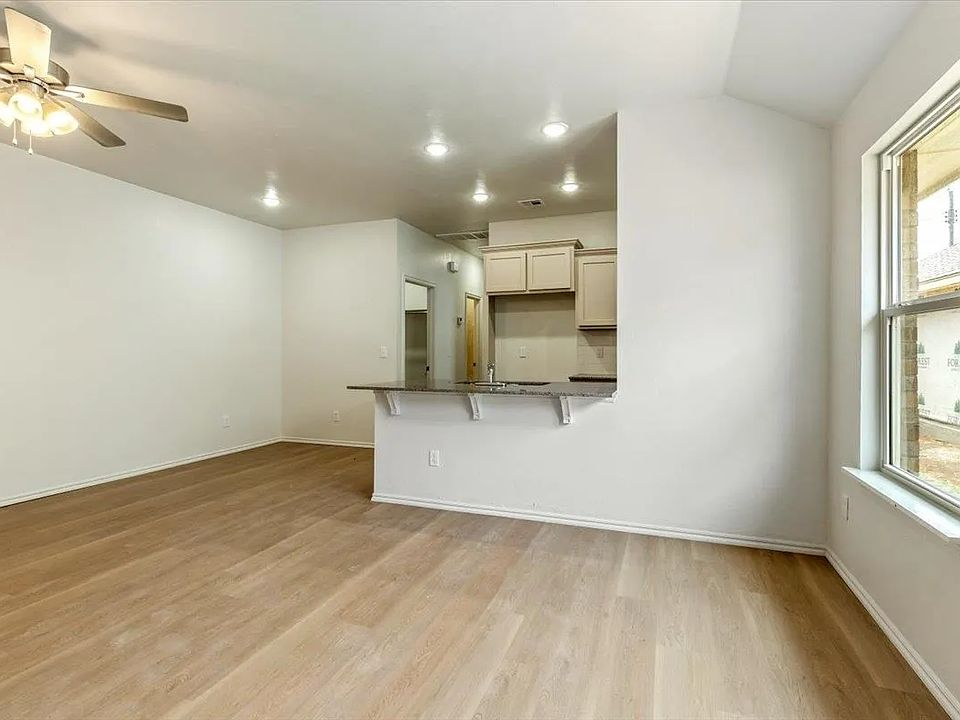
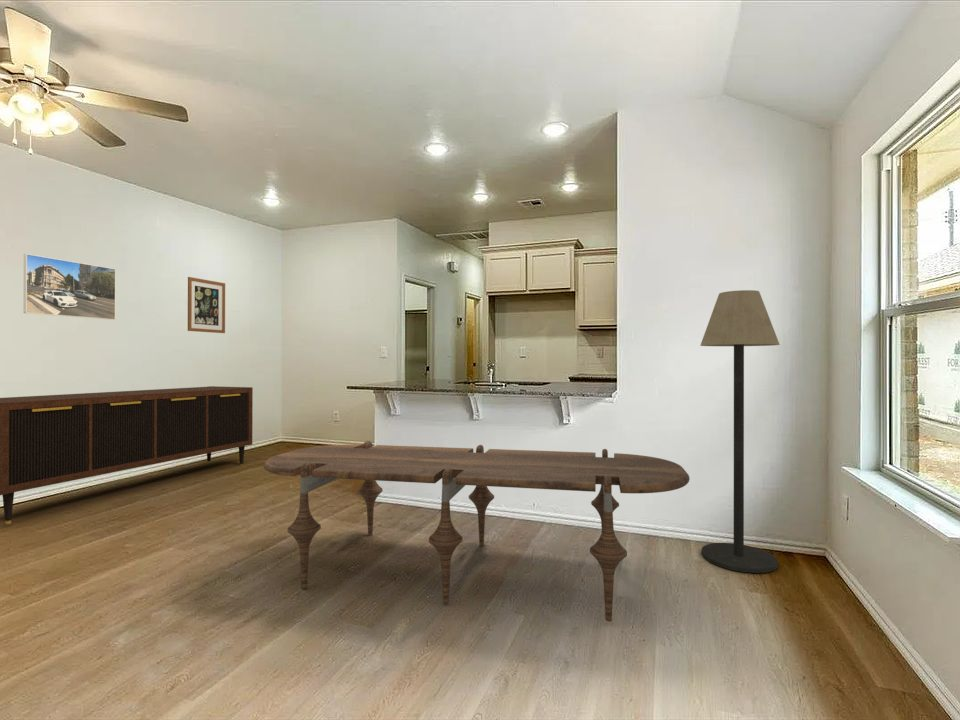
+ floor lamp [699,289,781,574]
+ sideboard [0,385,254,525]
+ dining table [263,440,691,622]
+ wall art [187,276,226,334]
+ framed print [23,253,117,321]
